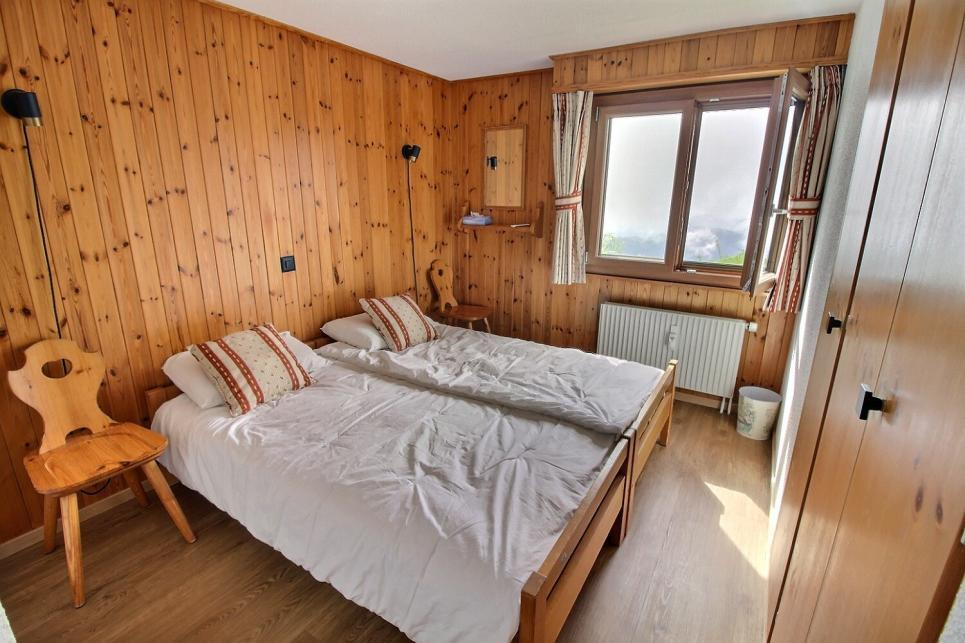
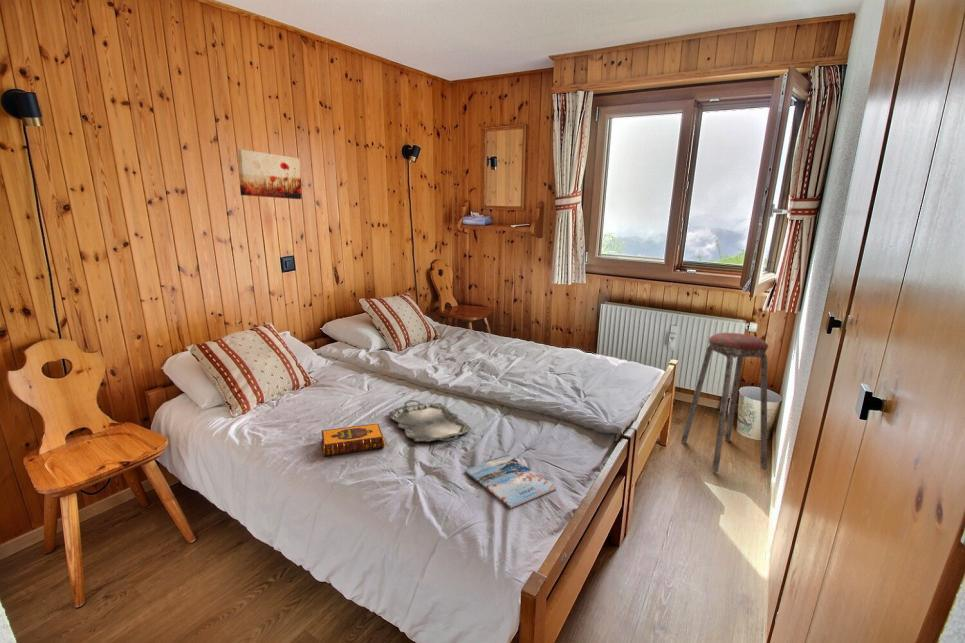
+ wall art [236,148,303,200]
+ serving tray [388,399,472,443]
+ hardback book [321,423,385,457]
+ magazine [464,454,558,509]
+ music stool [680,332,769,473]
